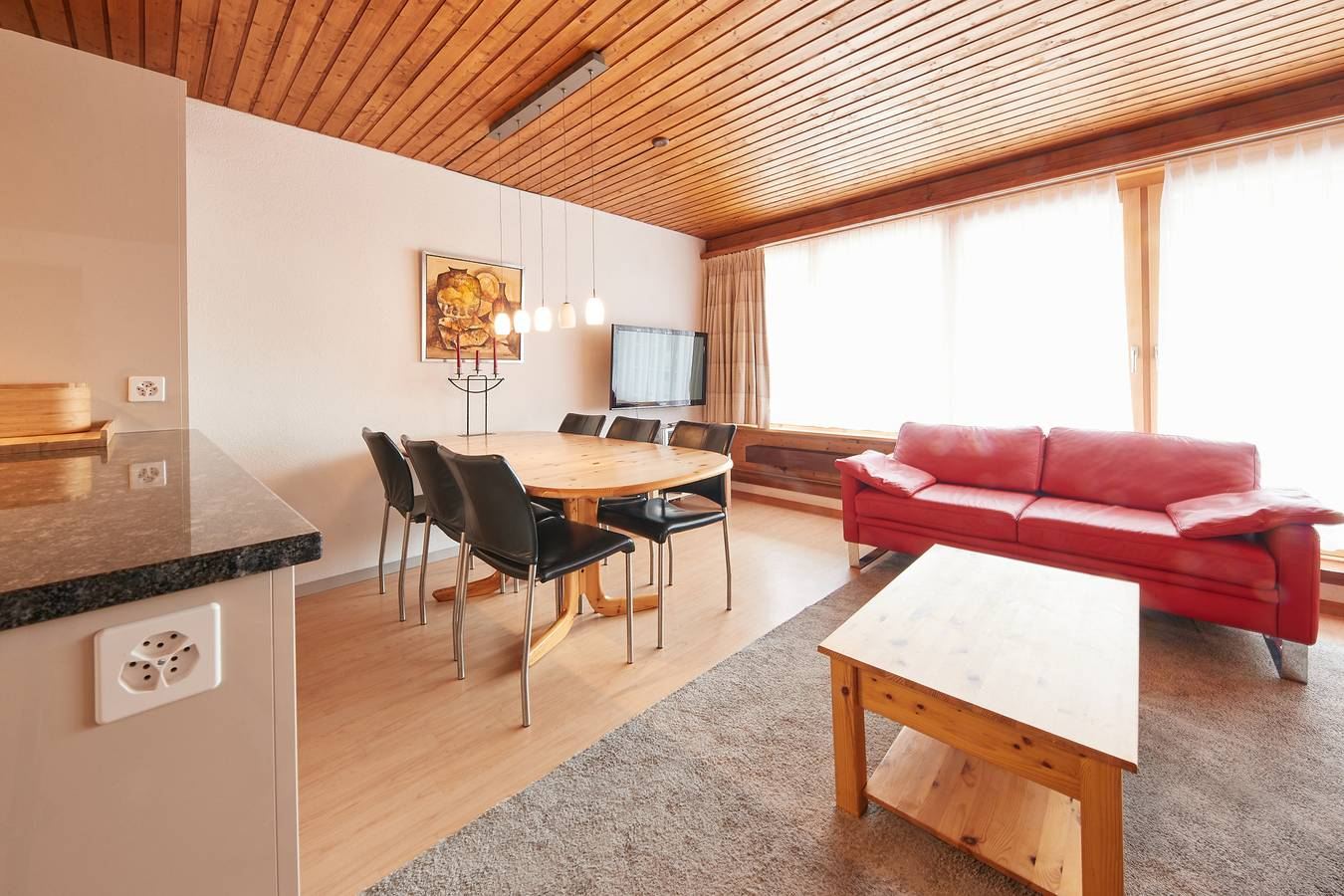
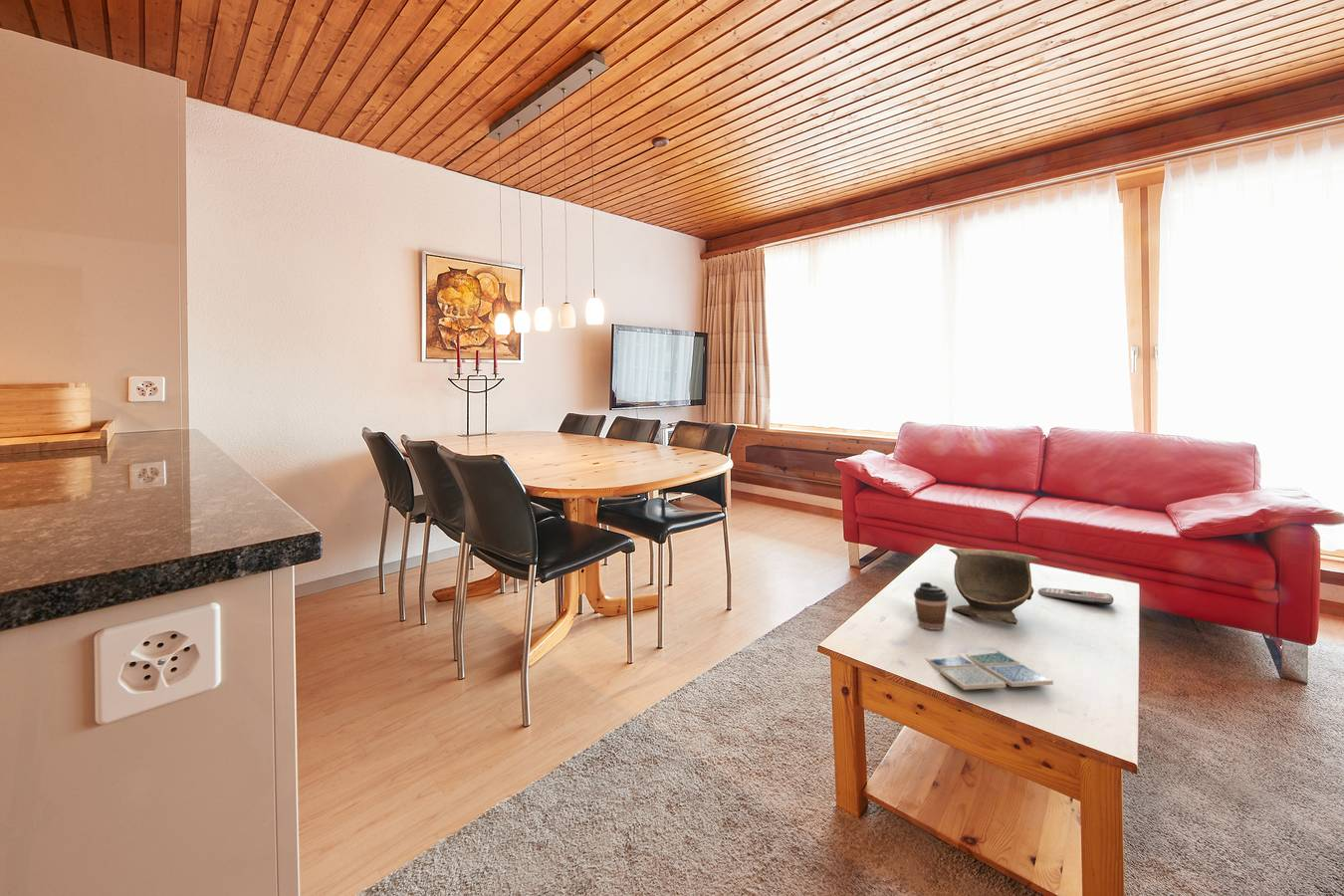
+ coffee cup [913,581,950,631]
+ drink coaster [924,650,1054,691]
+ remote control [1037,586,1114,605]
+ decorative bowl [948,548,1041,625]
